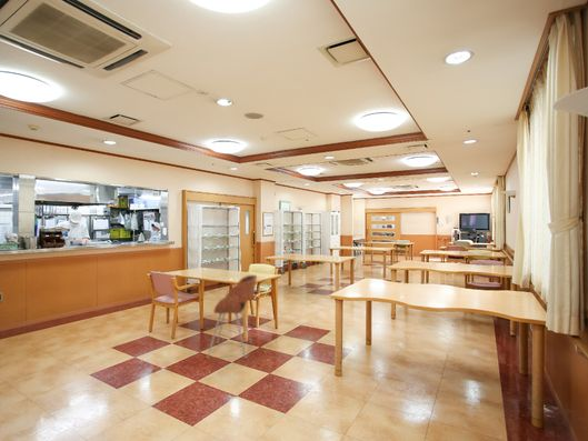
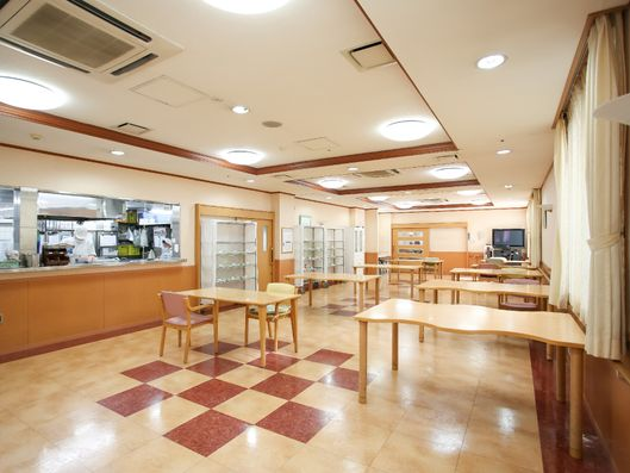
- chair [206,274,258,360]
